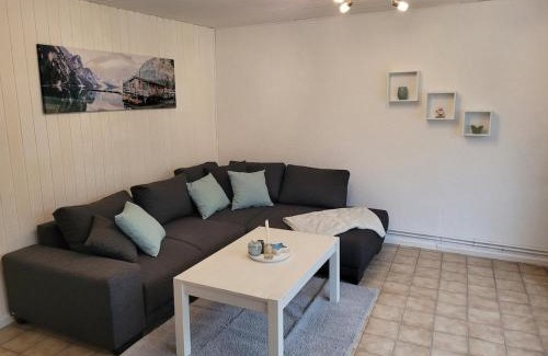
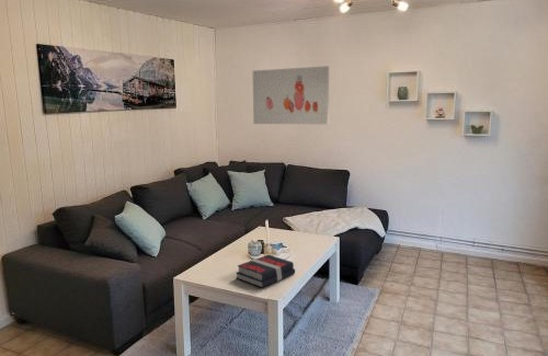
+ book [235,254,296,289]
+ wall art [252,65,330,125]
